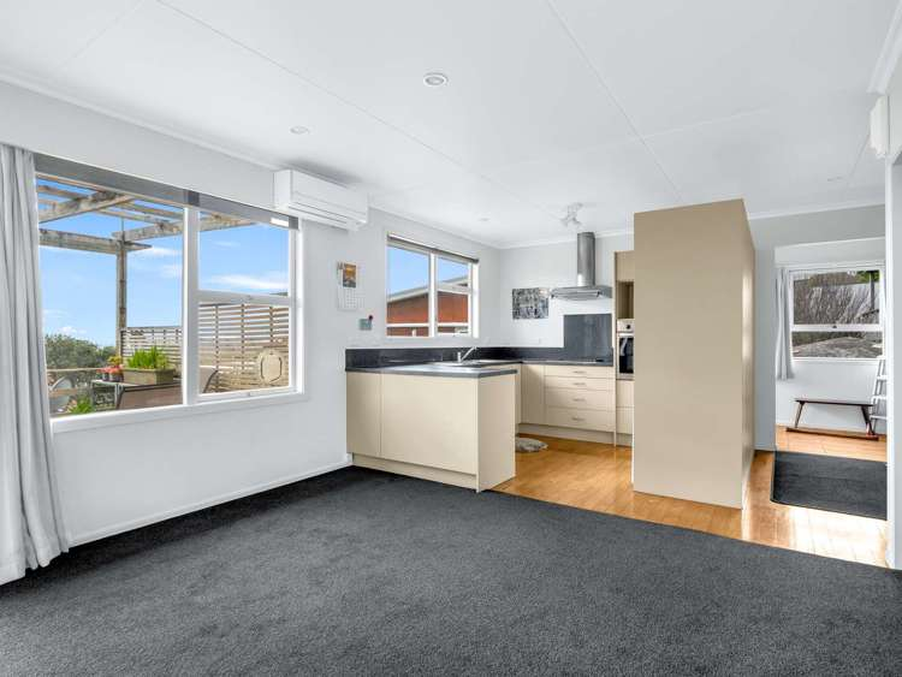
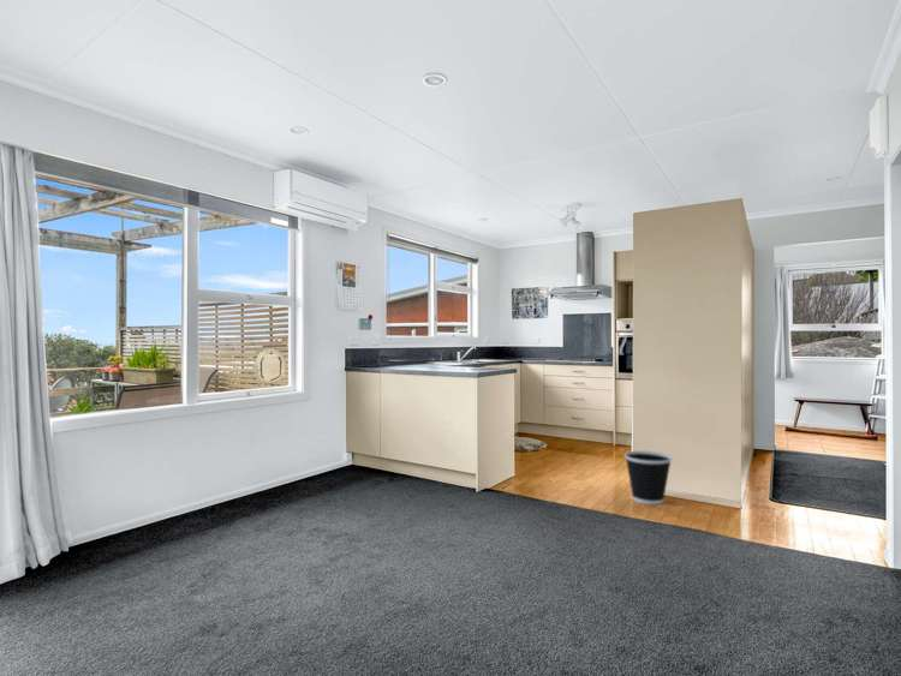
+ wastebasket [623,450,673,505]
